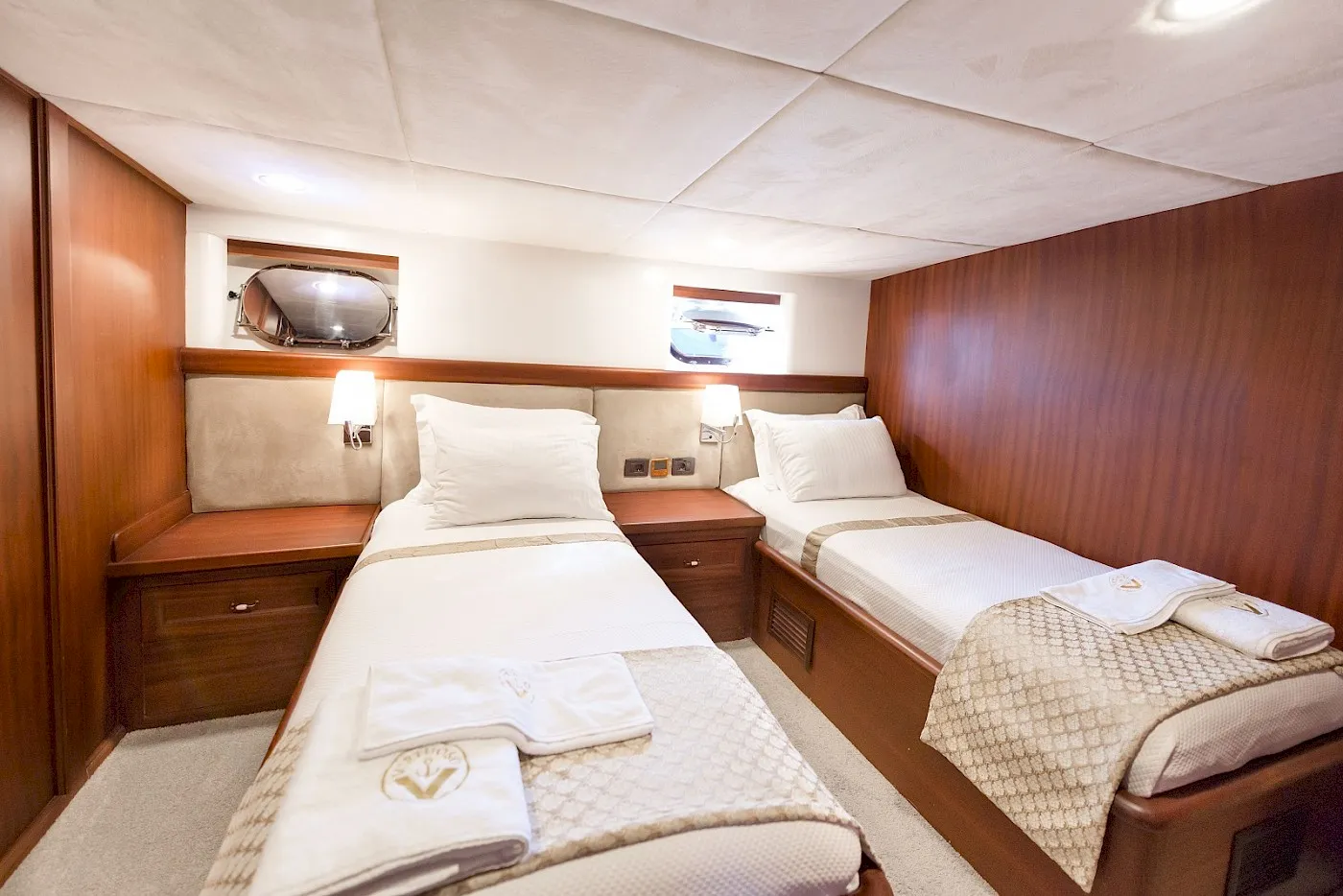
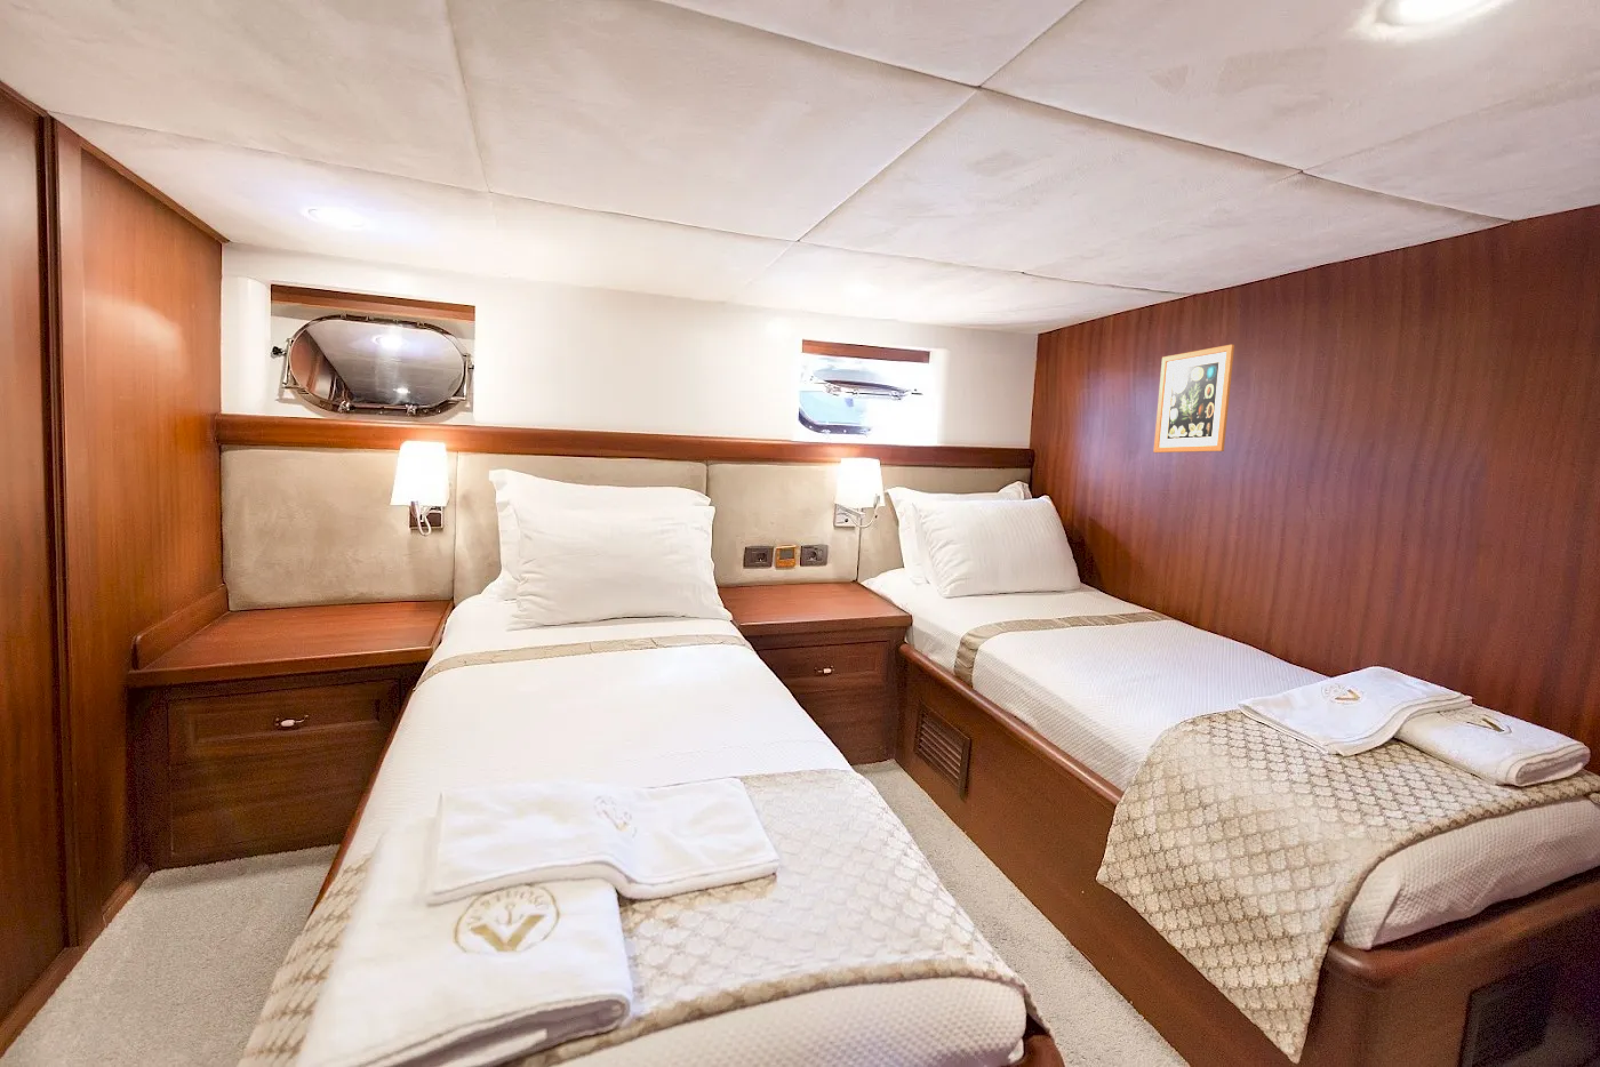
+ wall art [1152,344,1235,454]
